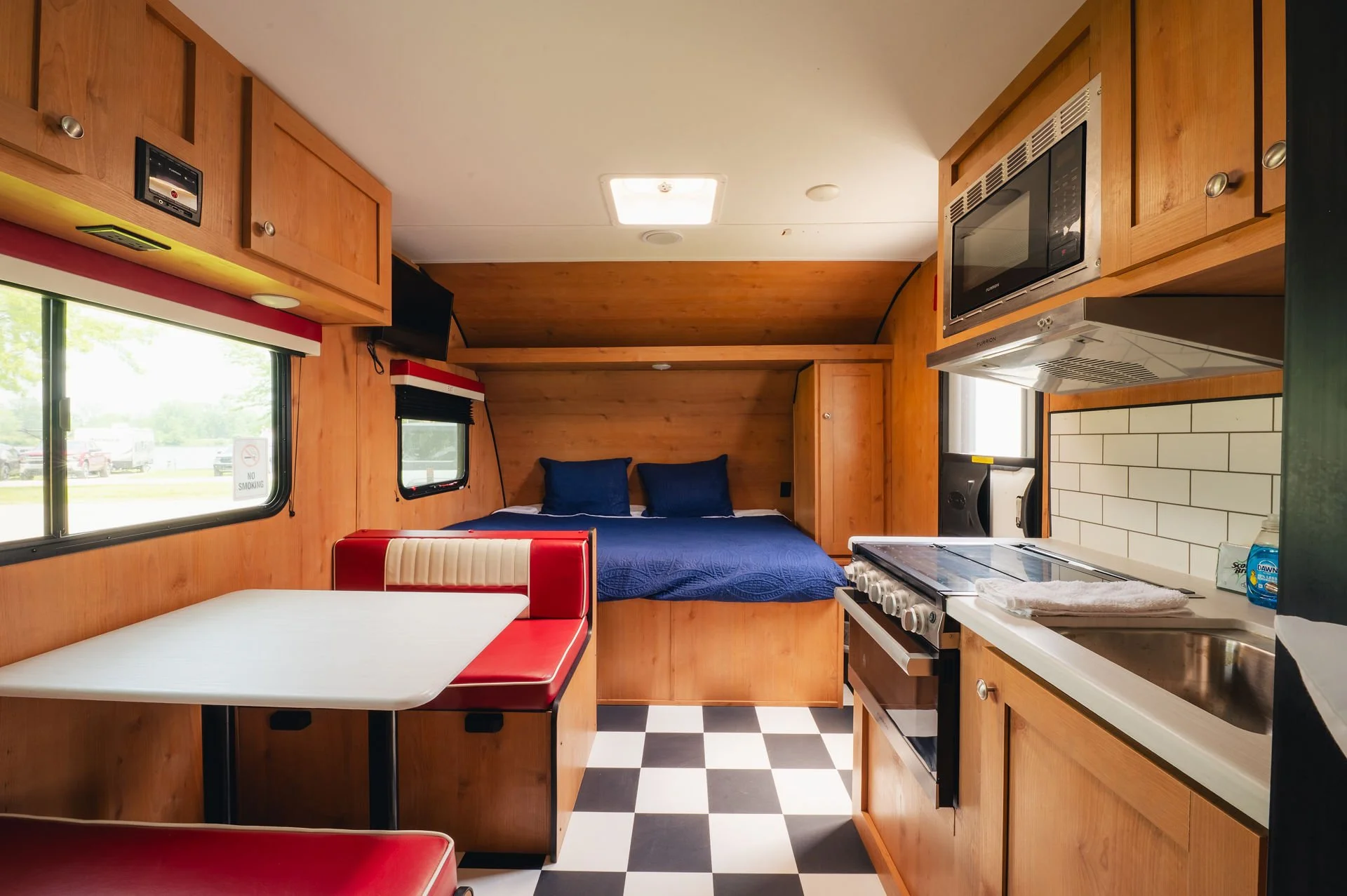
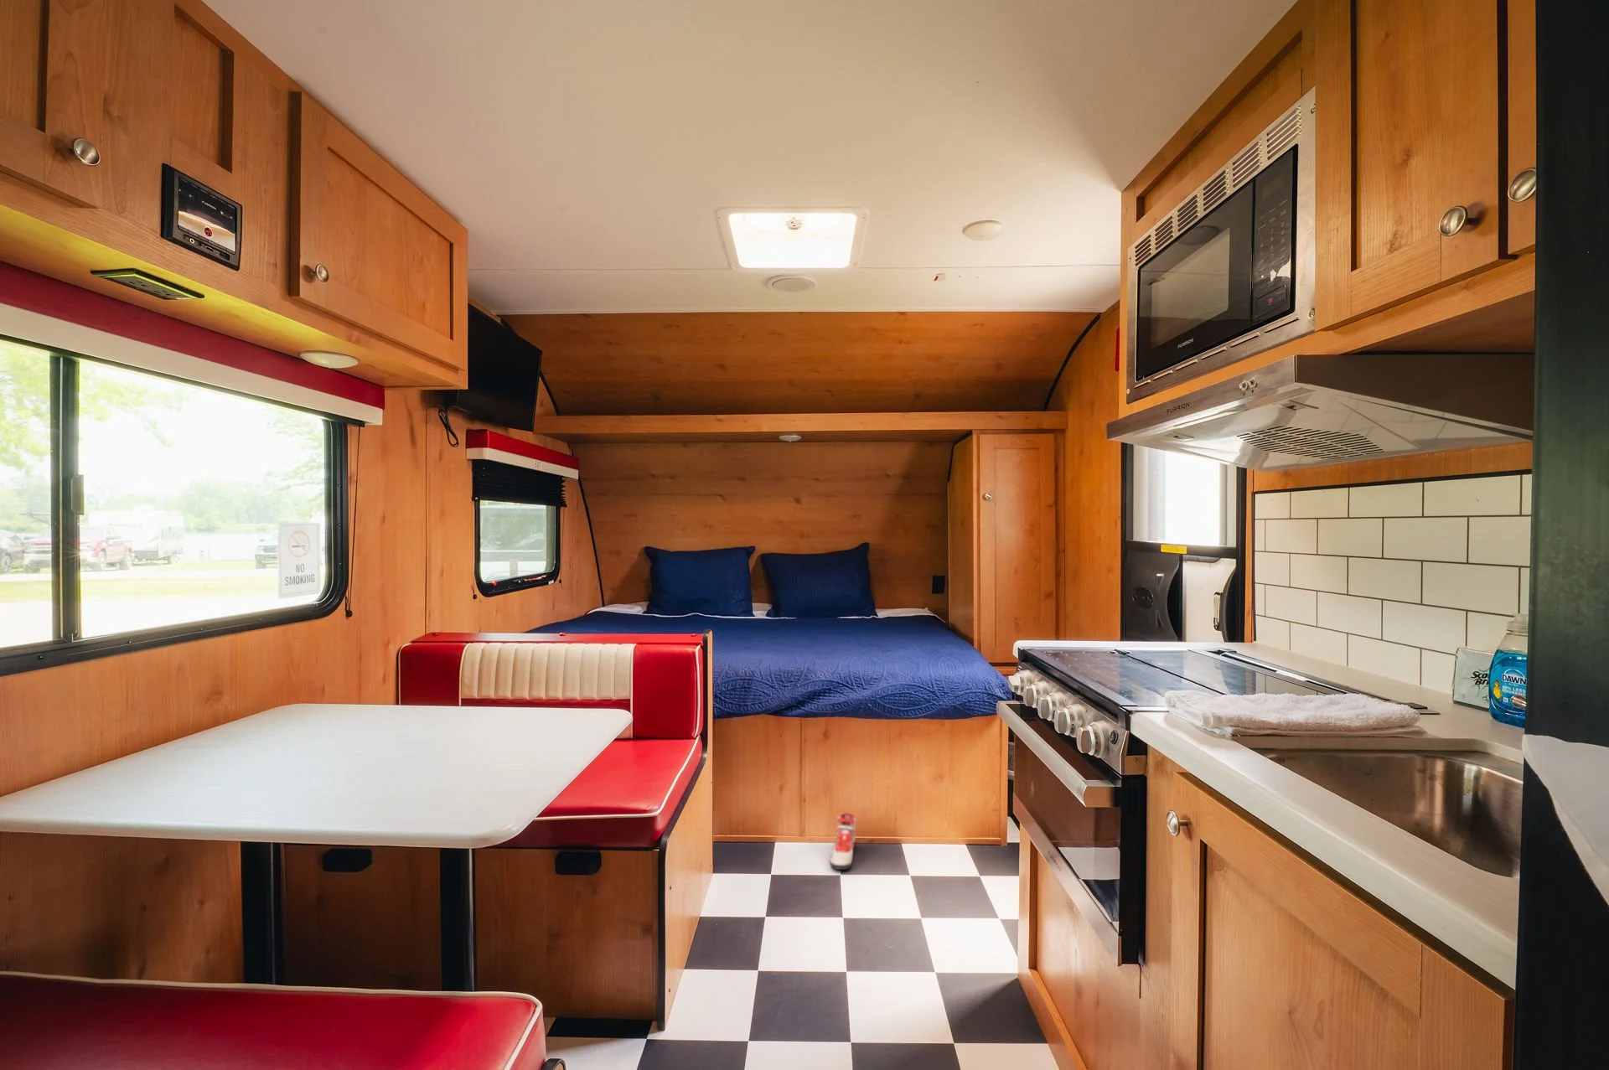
+ sneaker [829,813,858,871]
